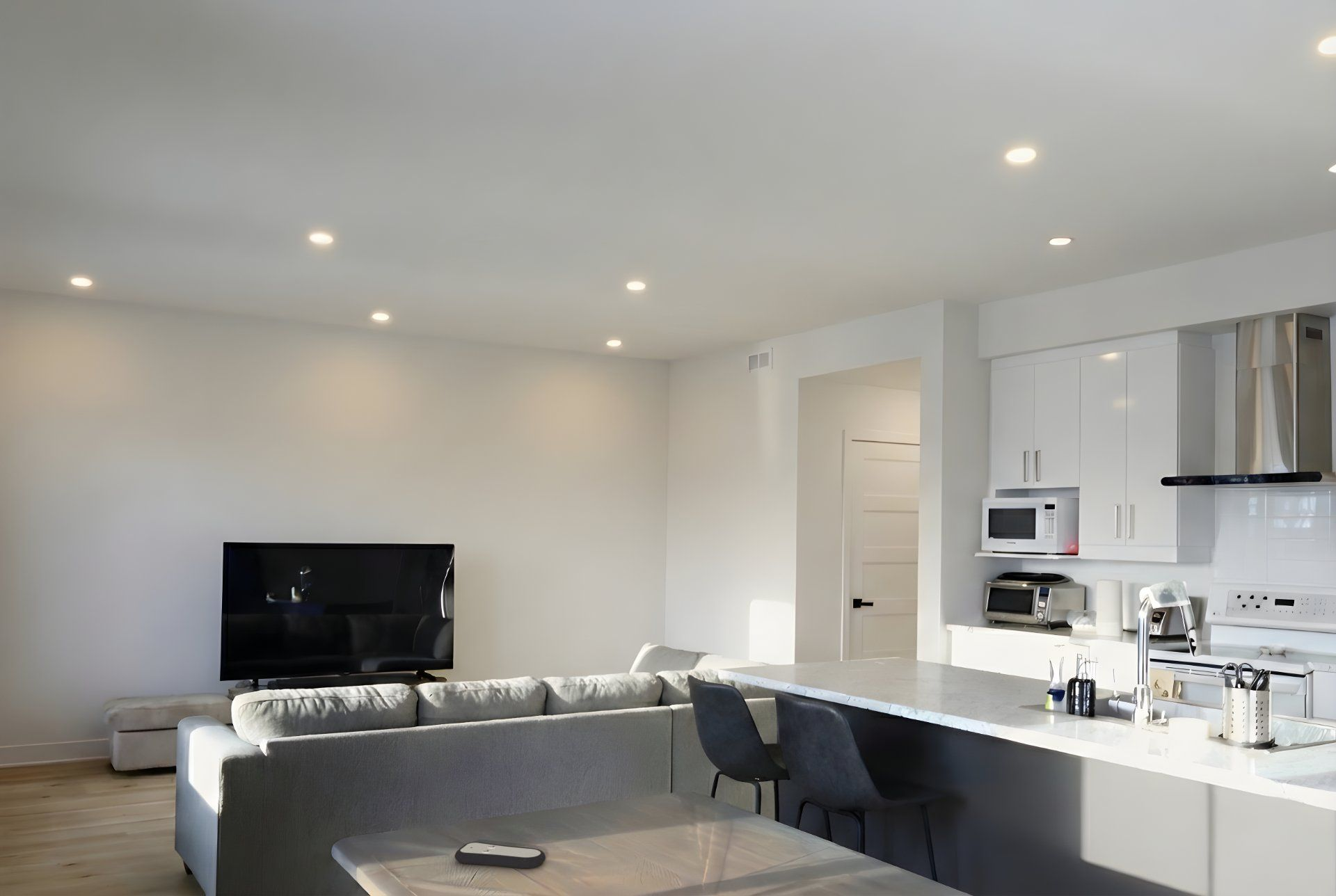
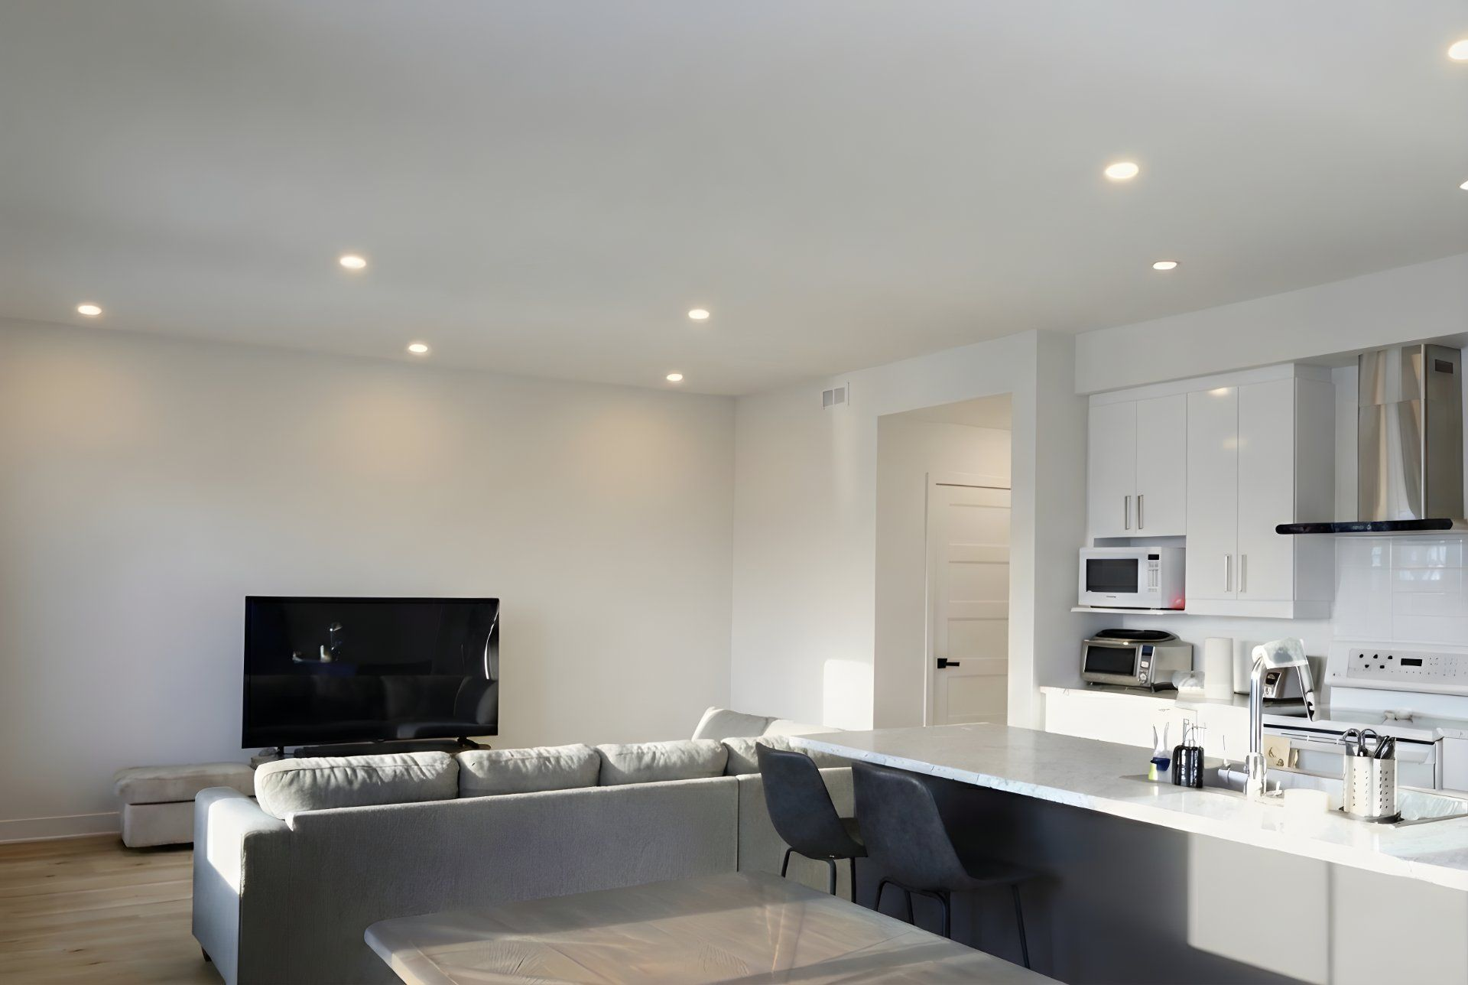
- remote control [454,842,546,870]
